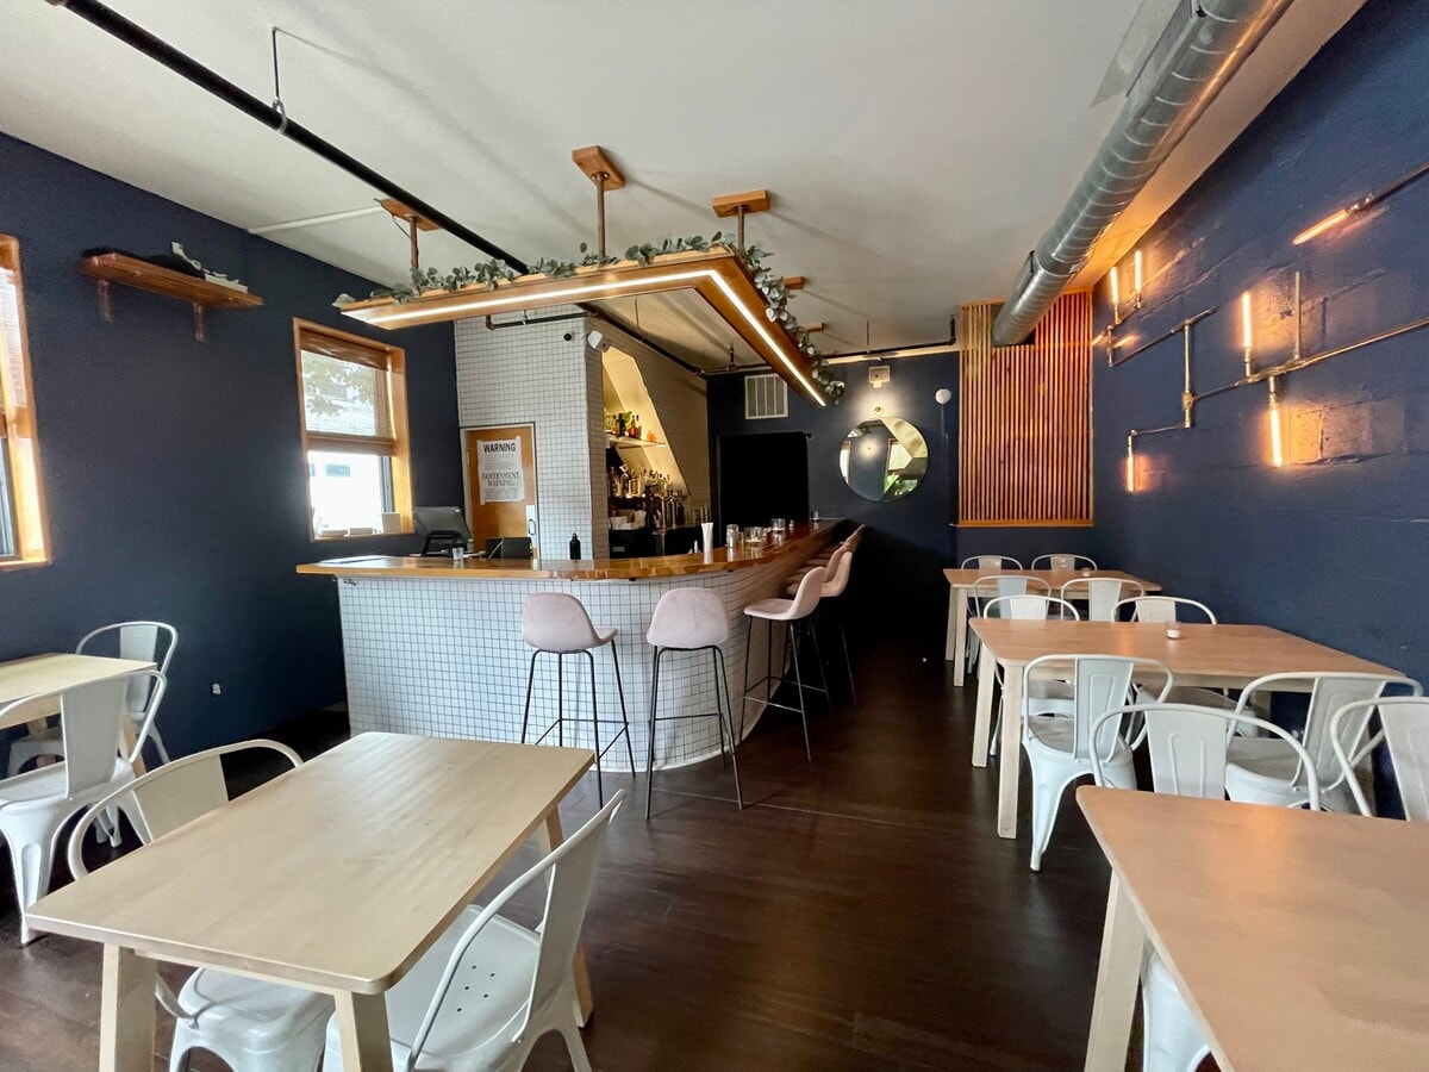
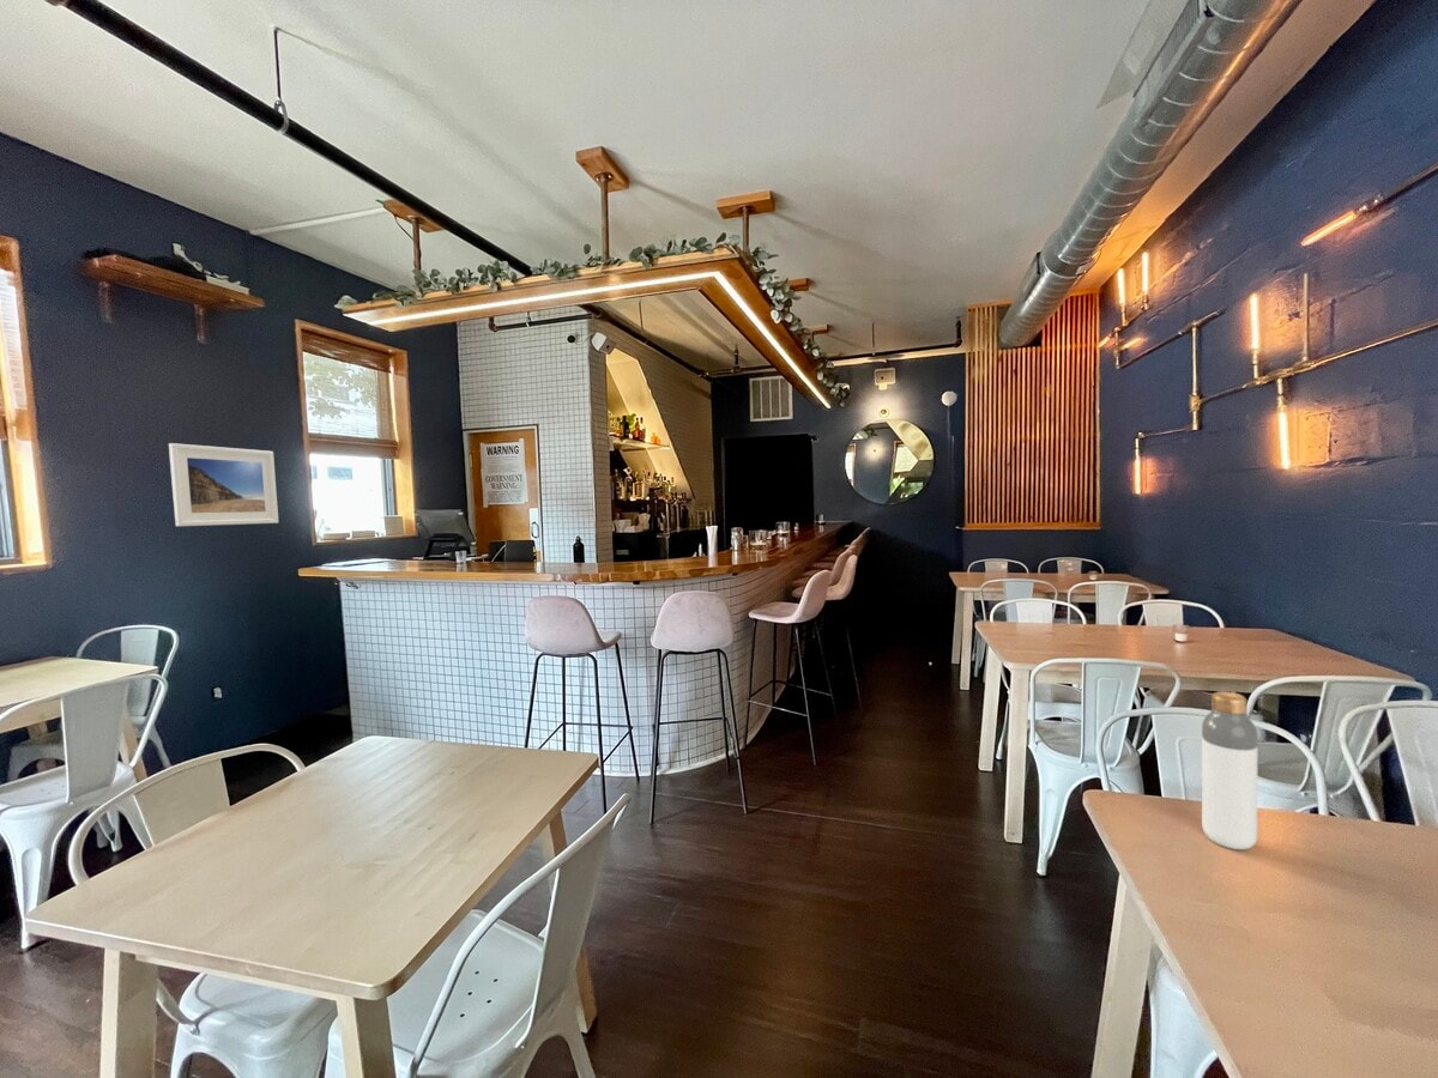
+ bottle [1201,690,1259,850]
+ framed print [168,442,279,527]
